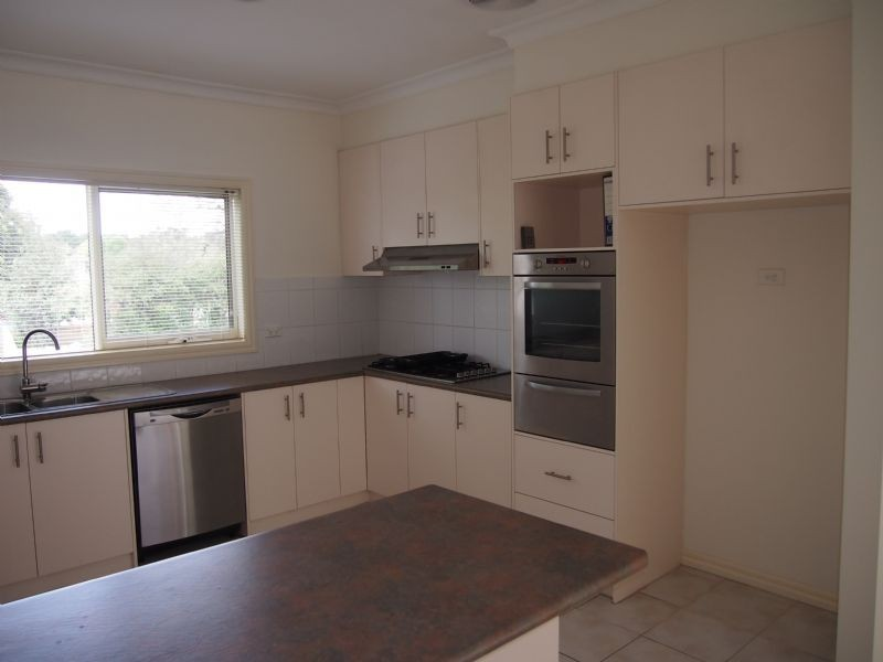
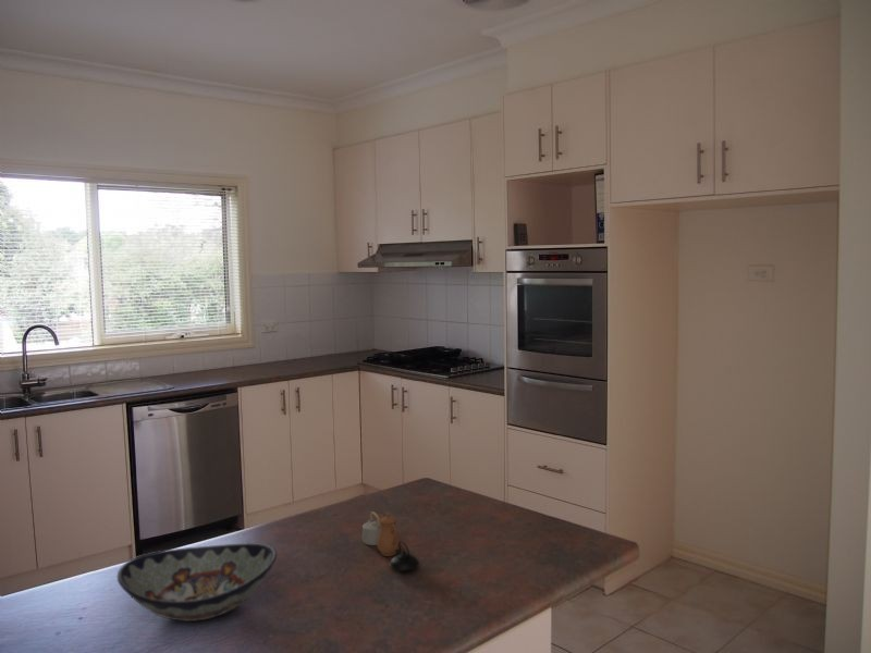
+ teapot [361,510,420,572]
+ decorative bowl [116,542,278,623]
